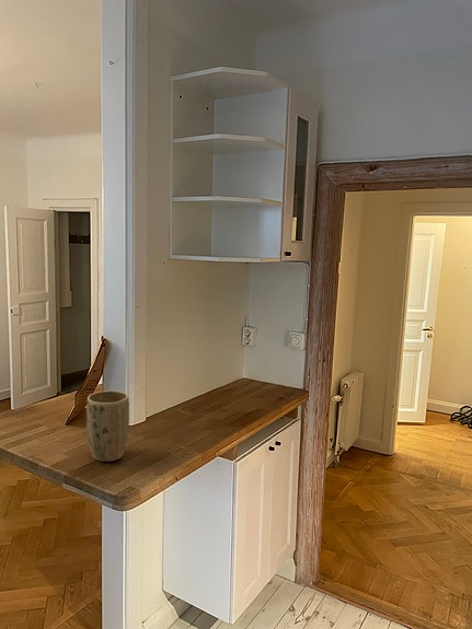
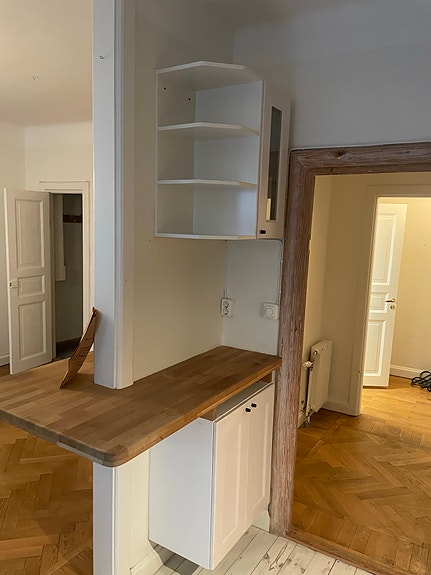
- plant pot [85,389,130,463]
